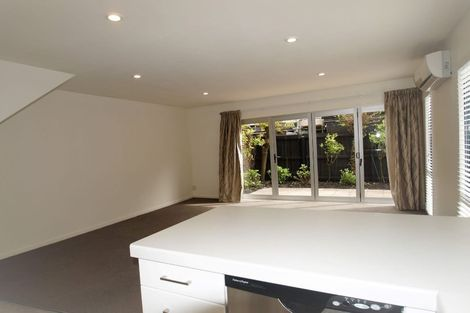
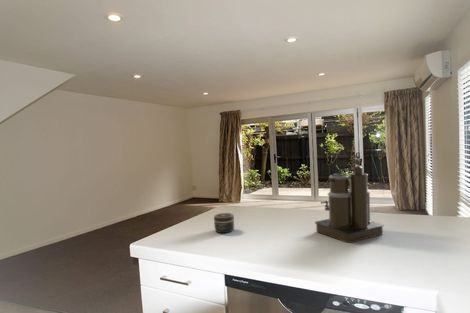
+ jar [213,212,235,234]
+ coffee maker [314,154,385,244]
